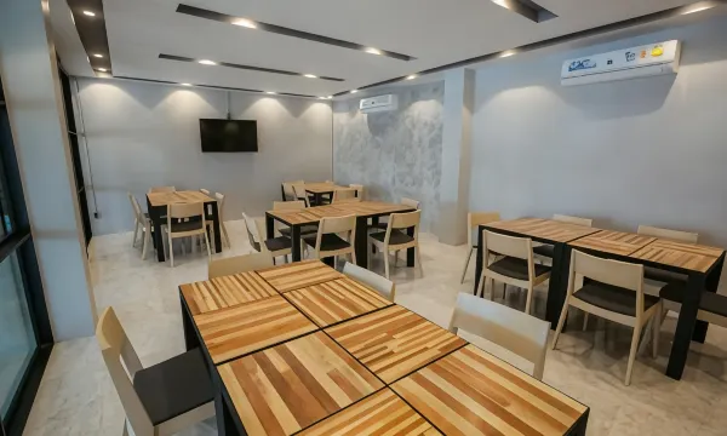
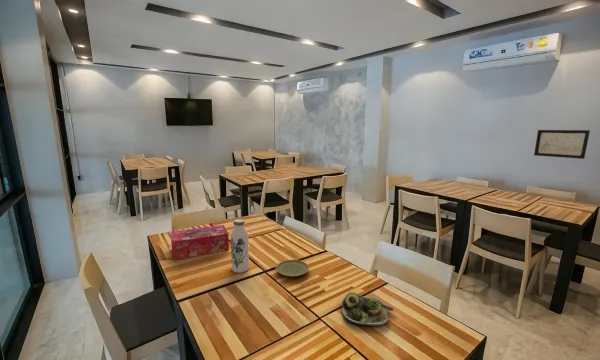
+ wall art [533,129,591,160]
+ water bottle [230,218,250,274]
+ tissue box [170,224,230,261]
+ plate [275,259,310,278]
+ salad plate [341,291,395,327]
